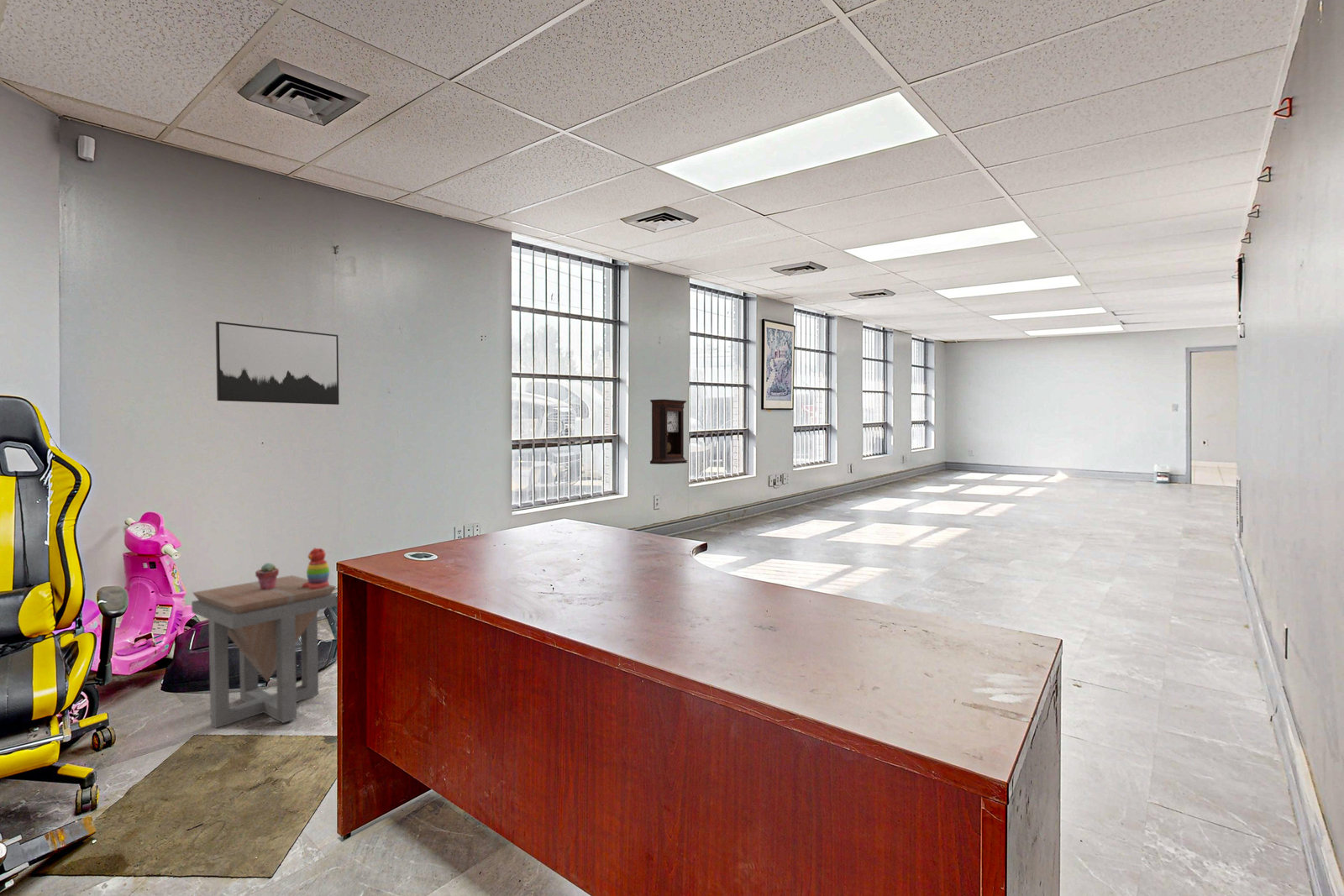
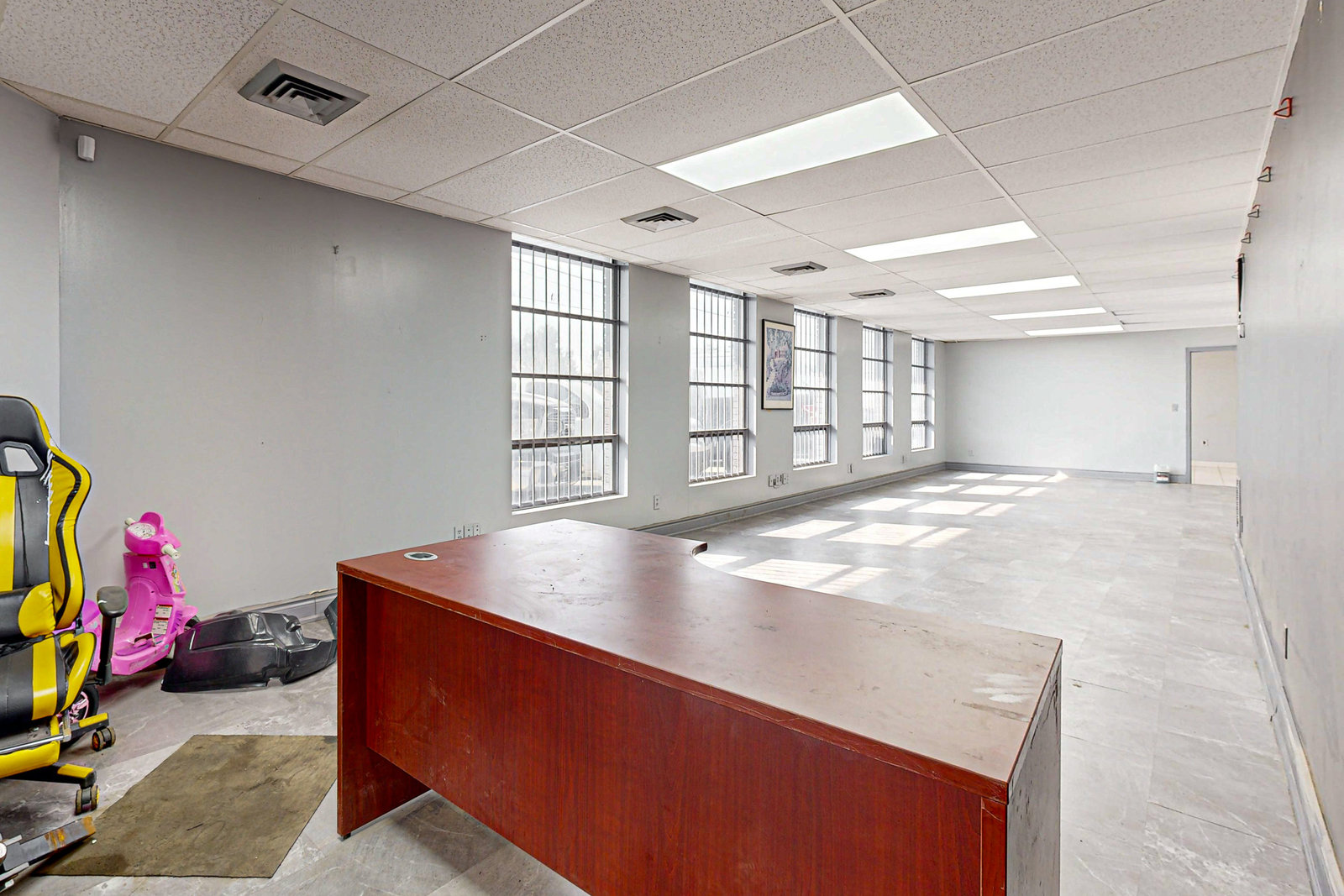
- stacking bear [302,548,330,589]
- side table [191,574,338,729]
- potted succulent [255,562,280,589]
- pendulum clock [649,399,688,465]
- wall art [215,321,340,406]
